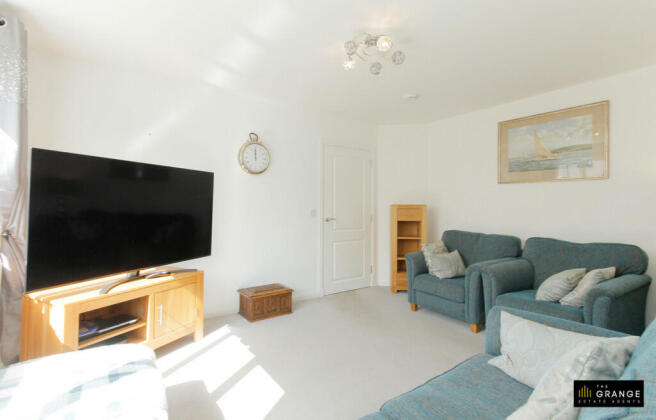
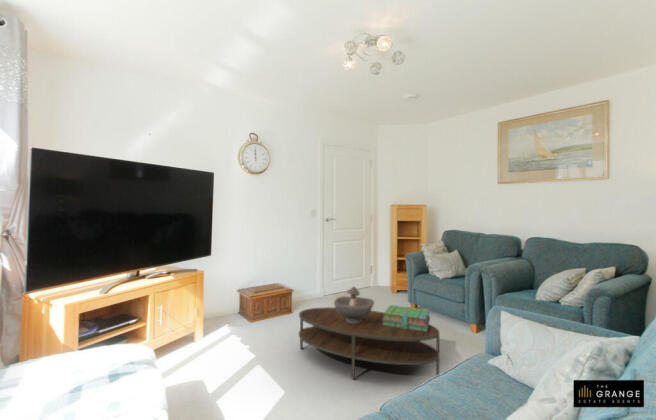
+ coffee table [298,306,440,380]
+ stack of books [382,304,431,332]
+ decorative bowl [333,286,375,323]
